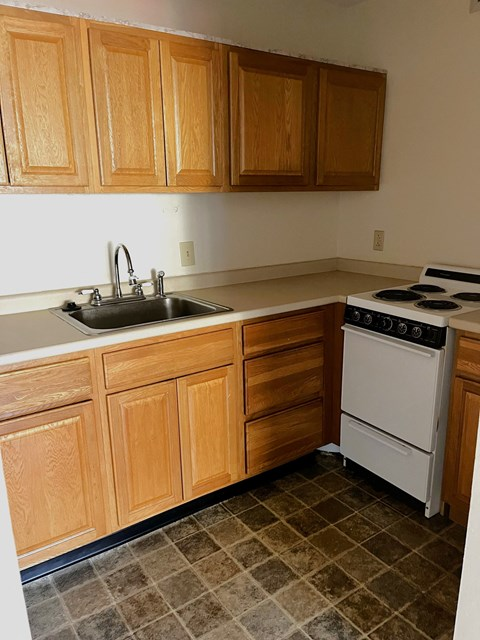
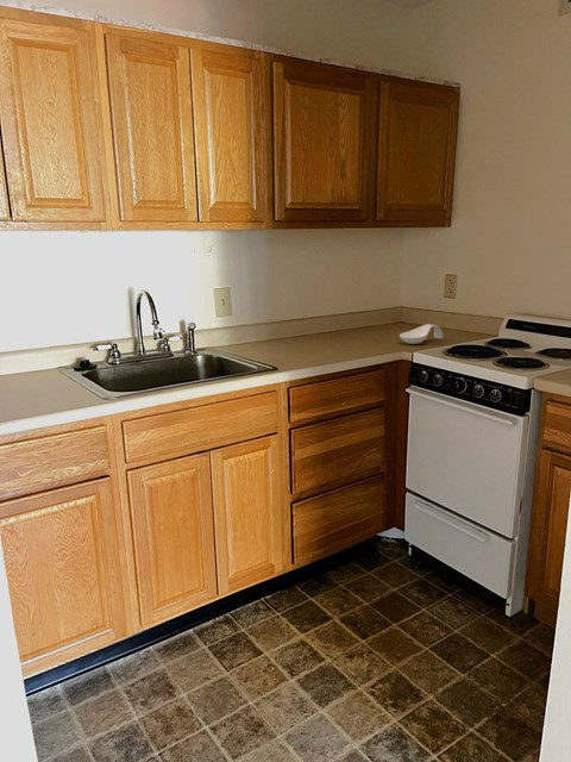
+ spoon rest [399,323,444,345]
